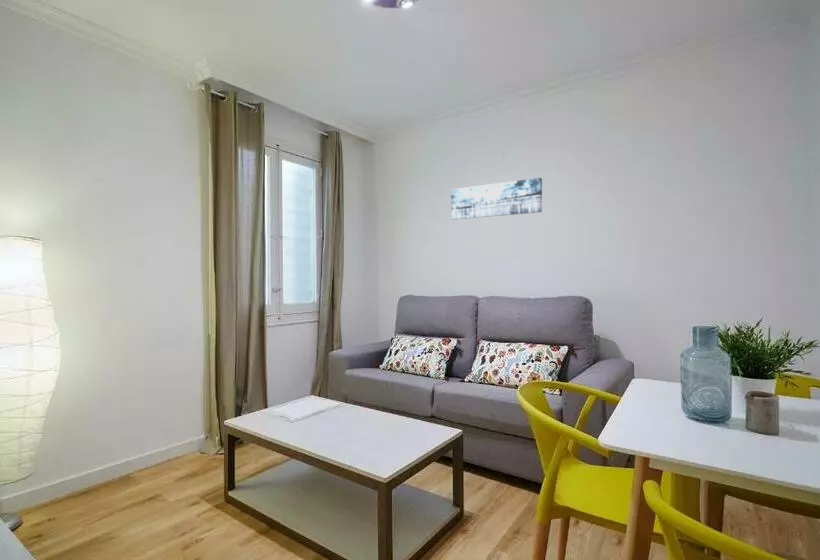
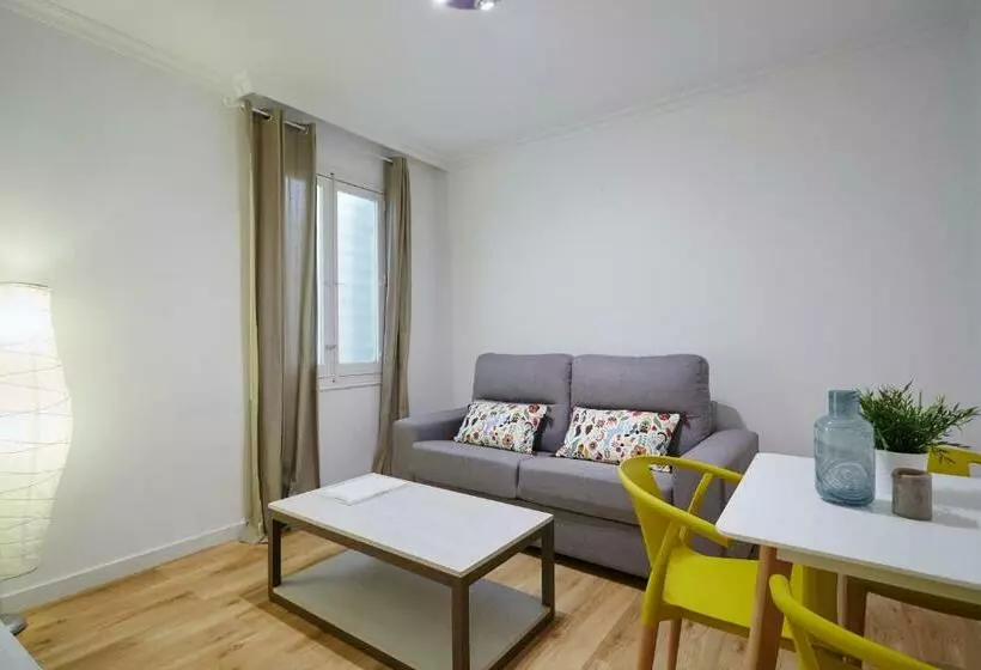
- wall art [450,177,543,220]
